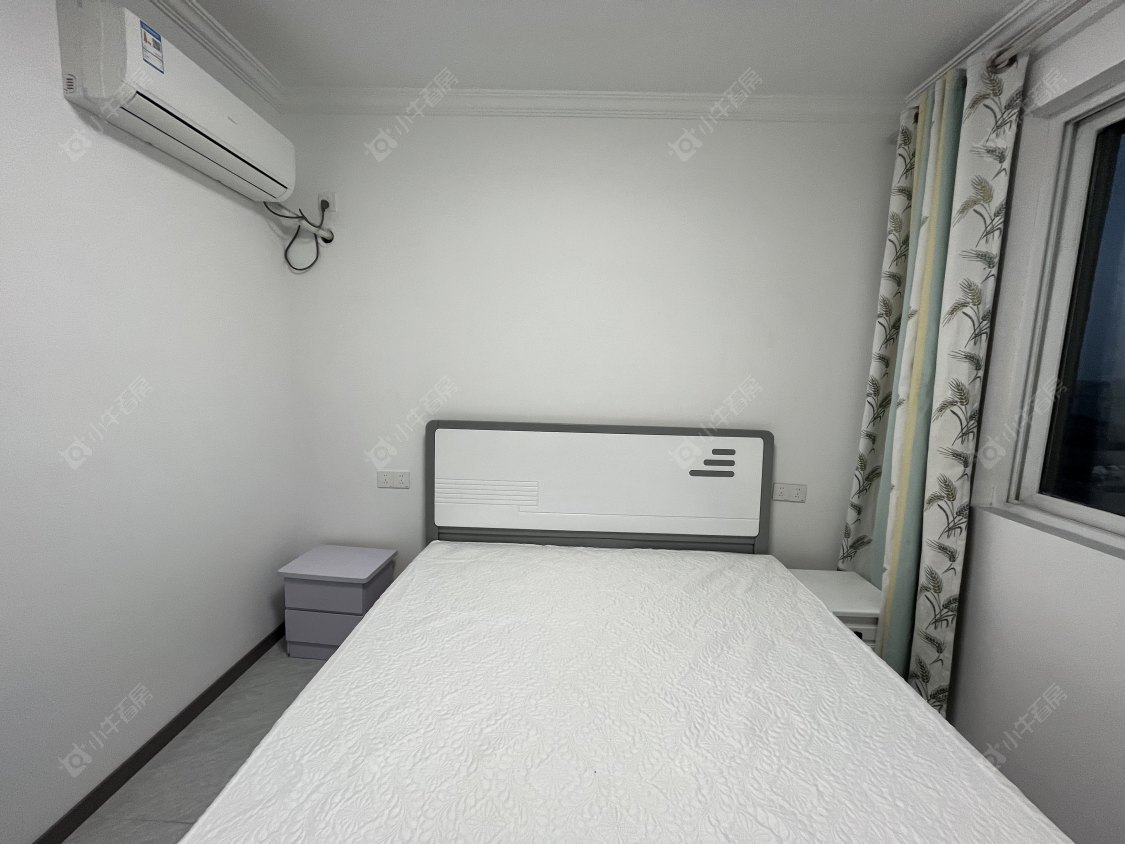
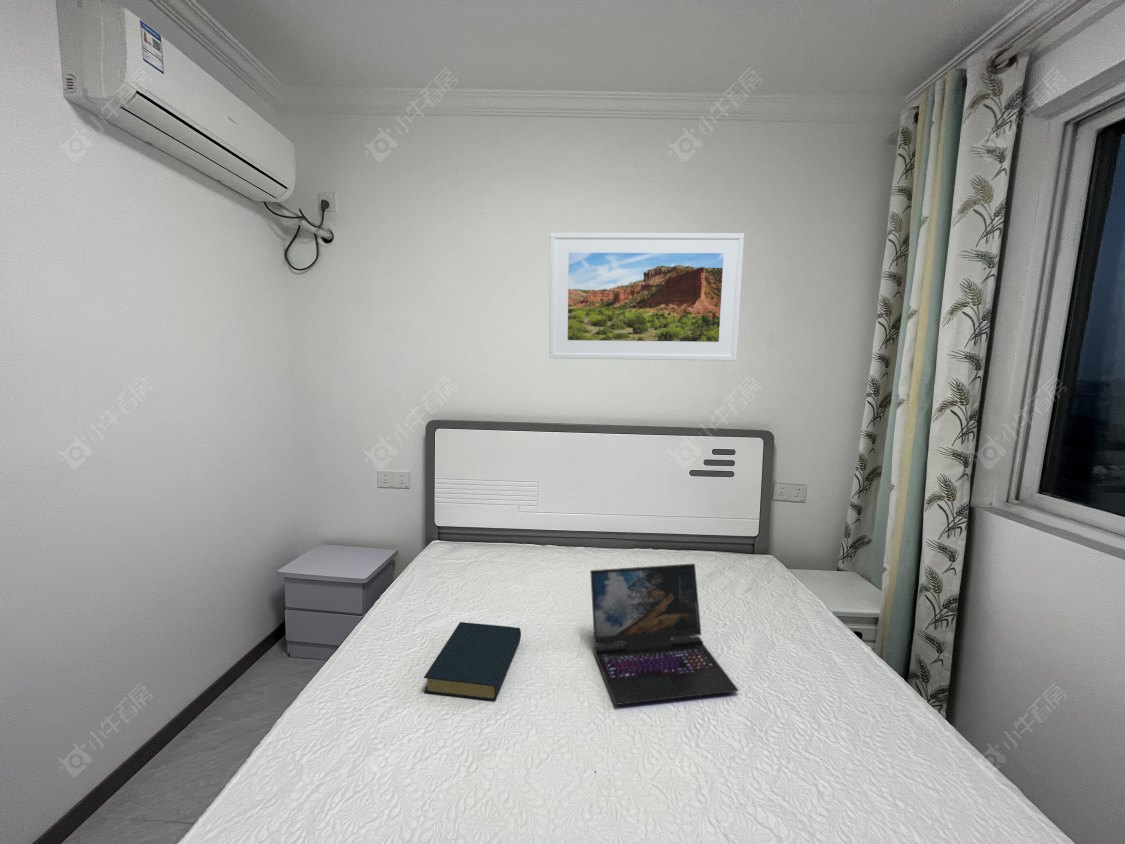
+ hardback book [423,621,522,701]
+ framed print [548,232,745,362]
+ laptop [589,563,739,706]
